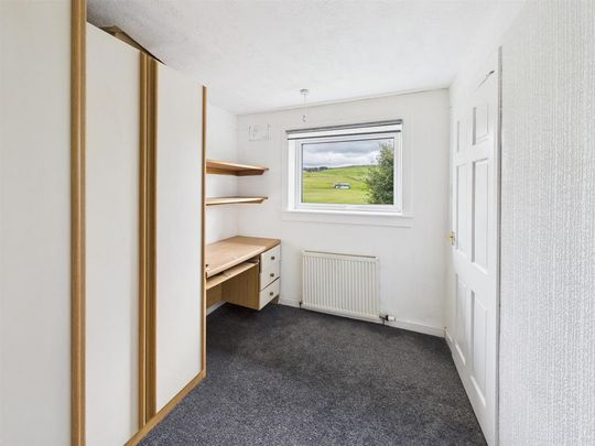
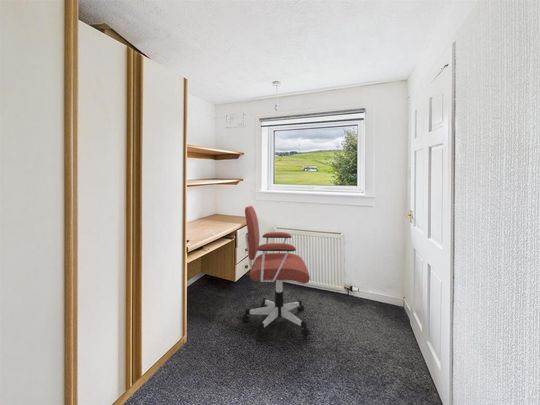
+ office chair [241,205,311,340]
